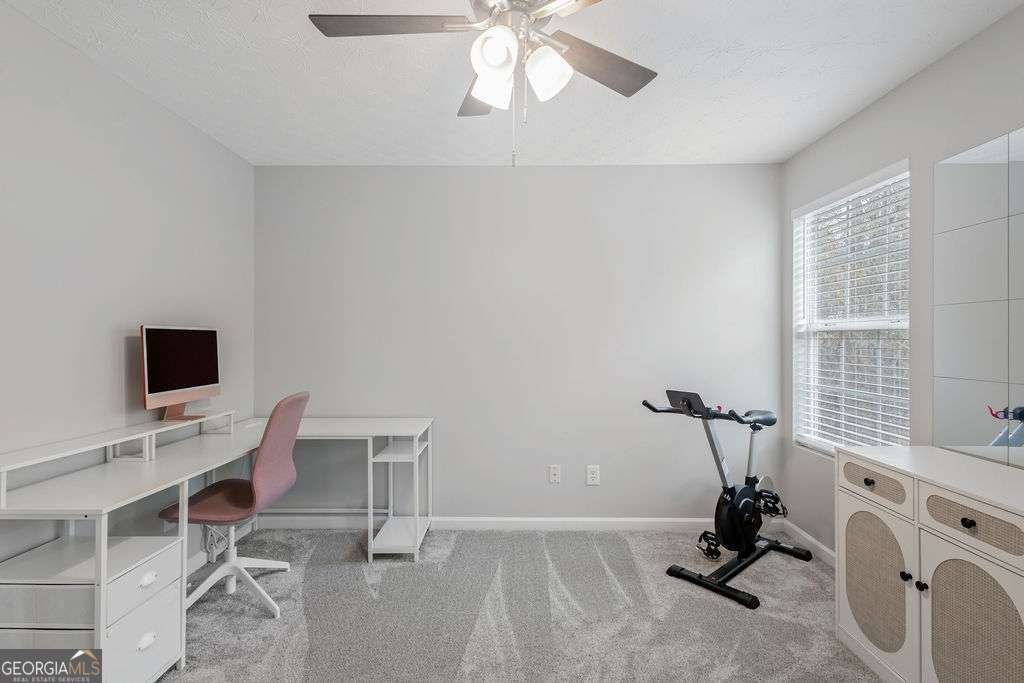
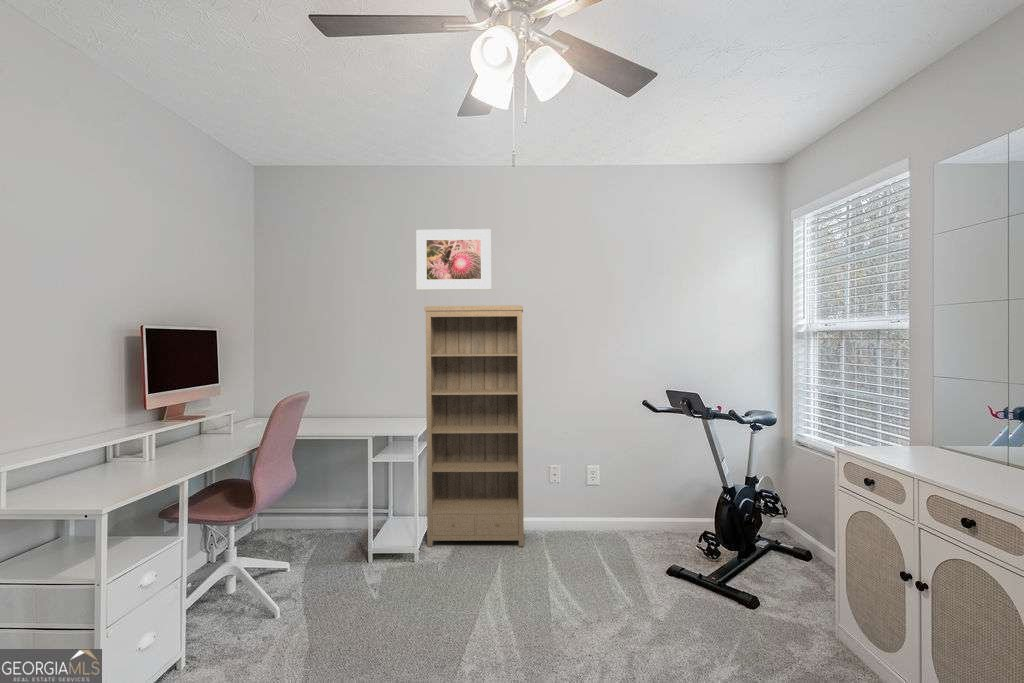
+ bookshelf [423,304,525,548]
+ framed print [415,228,492,291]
